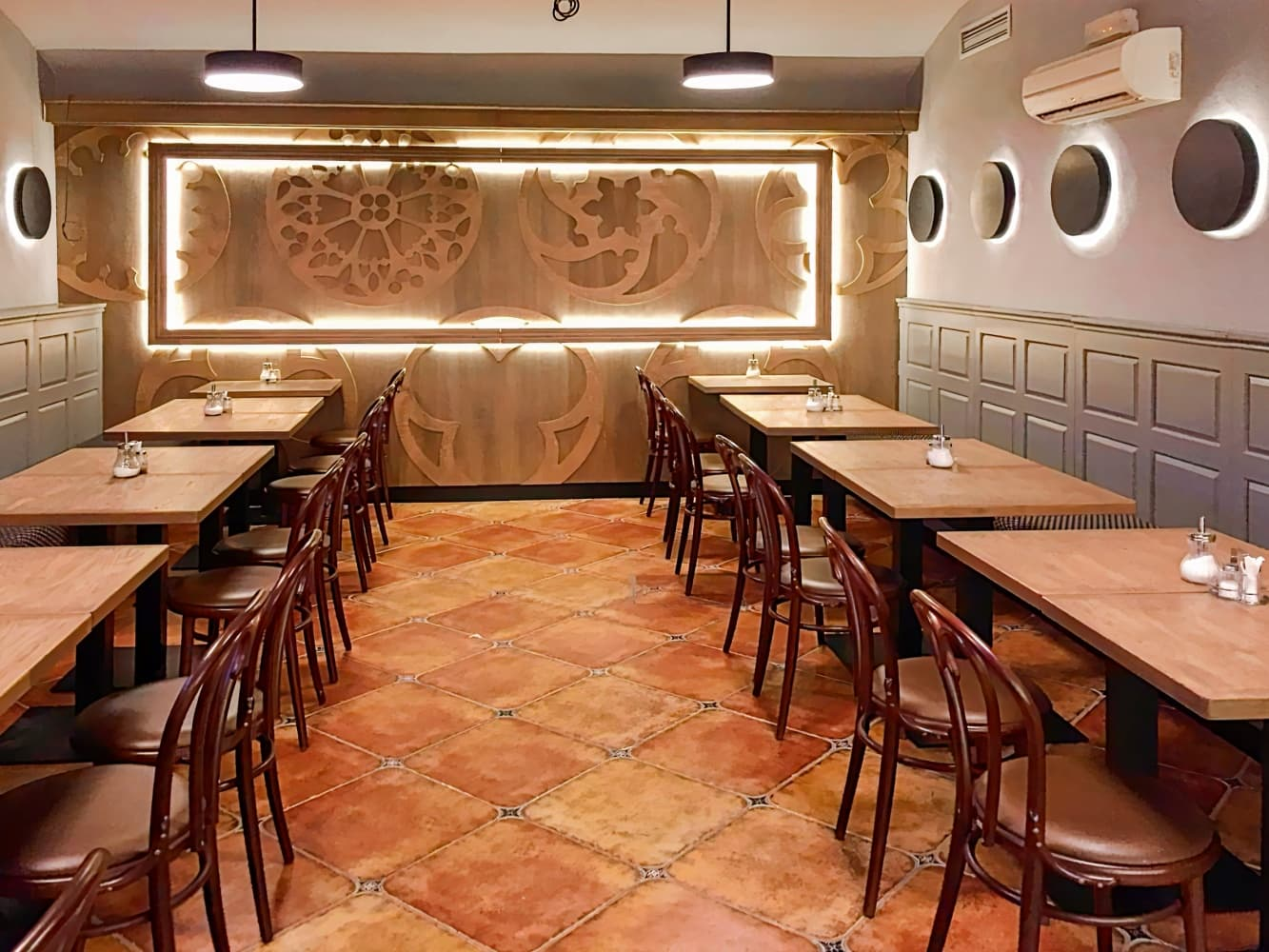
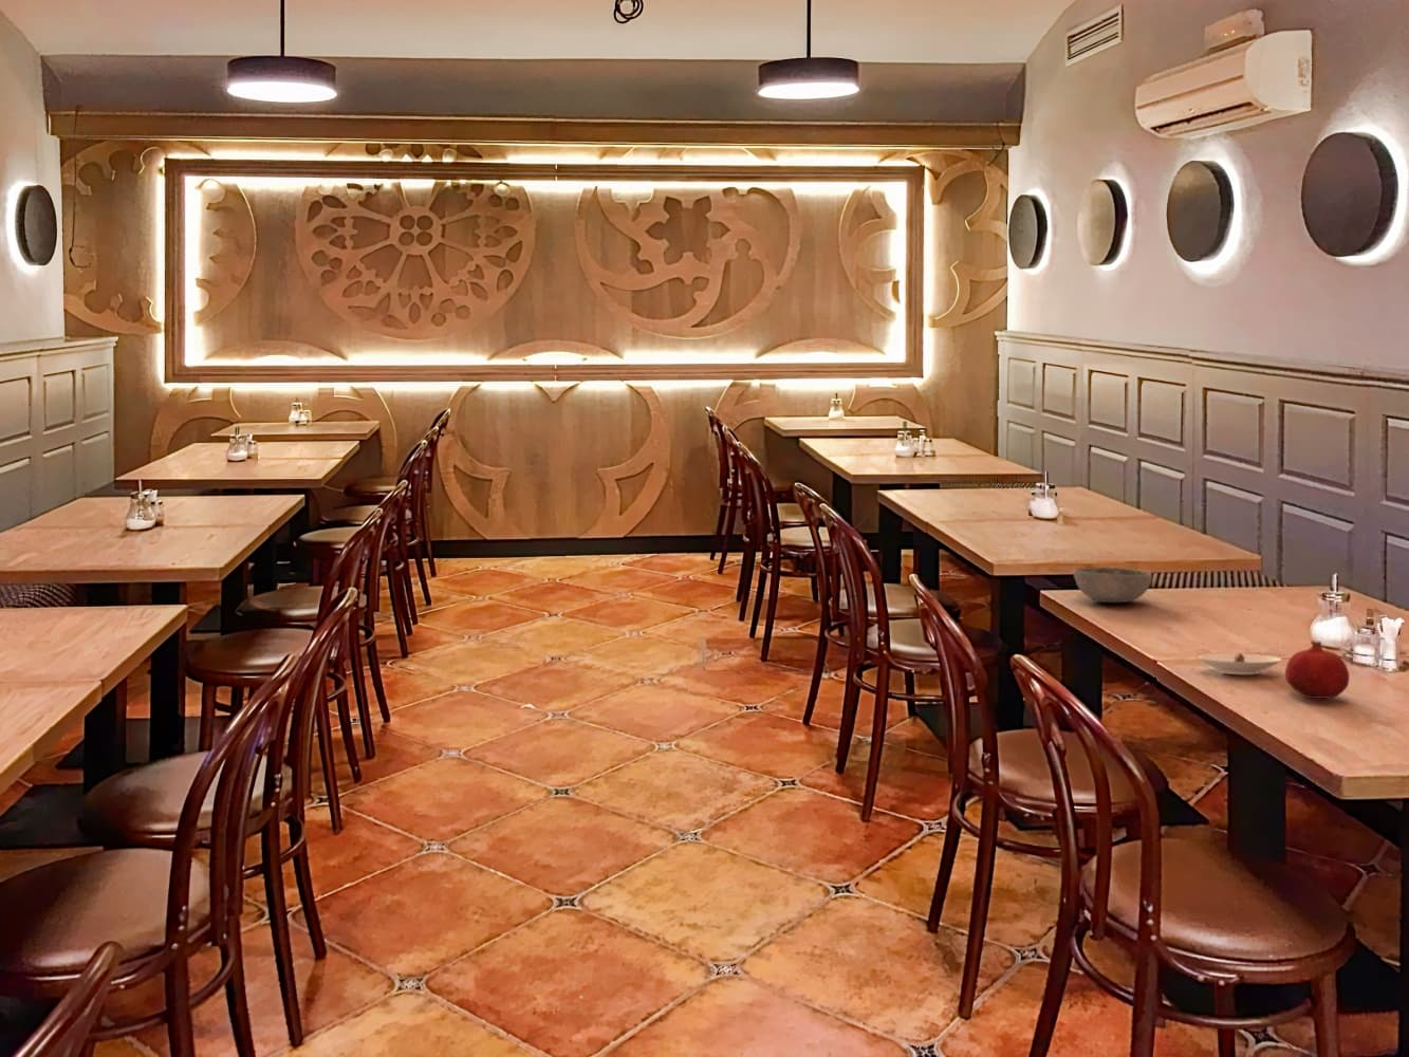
+ saucer [1198,652,1284,675]
+ fruit [1285,641,1351,699]
+ bowl [1073,566,1154,604]
